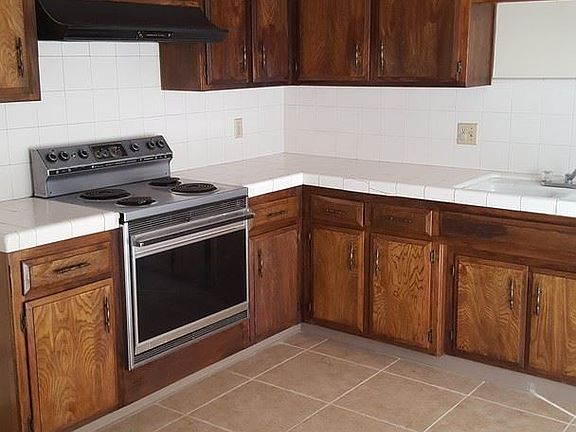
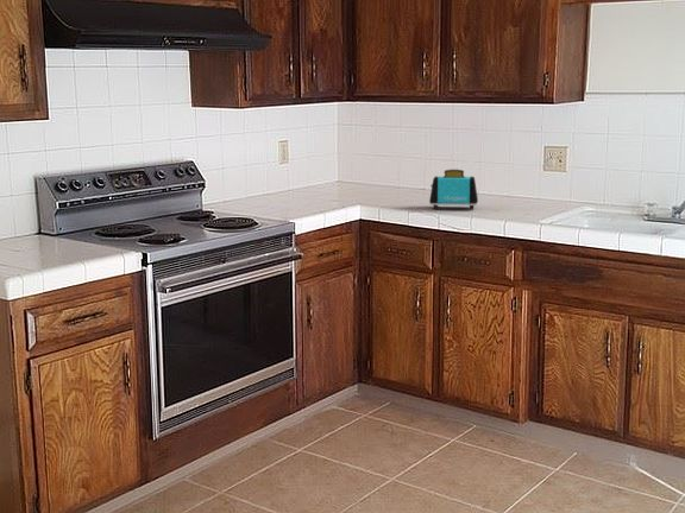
+ toaster [428,169,479,210]
